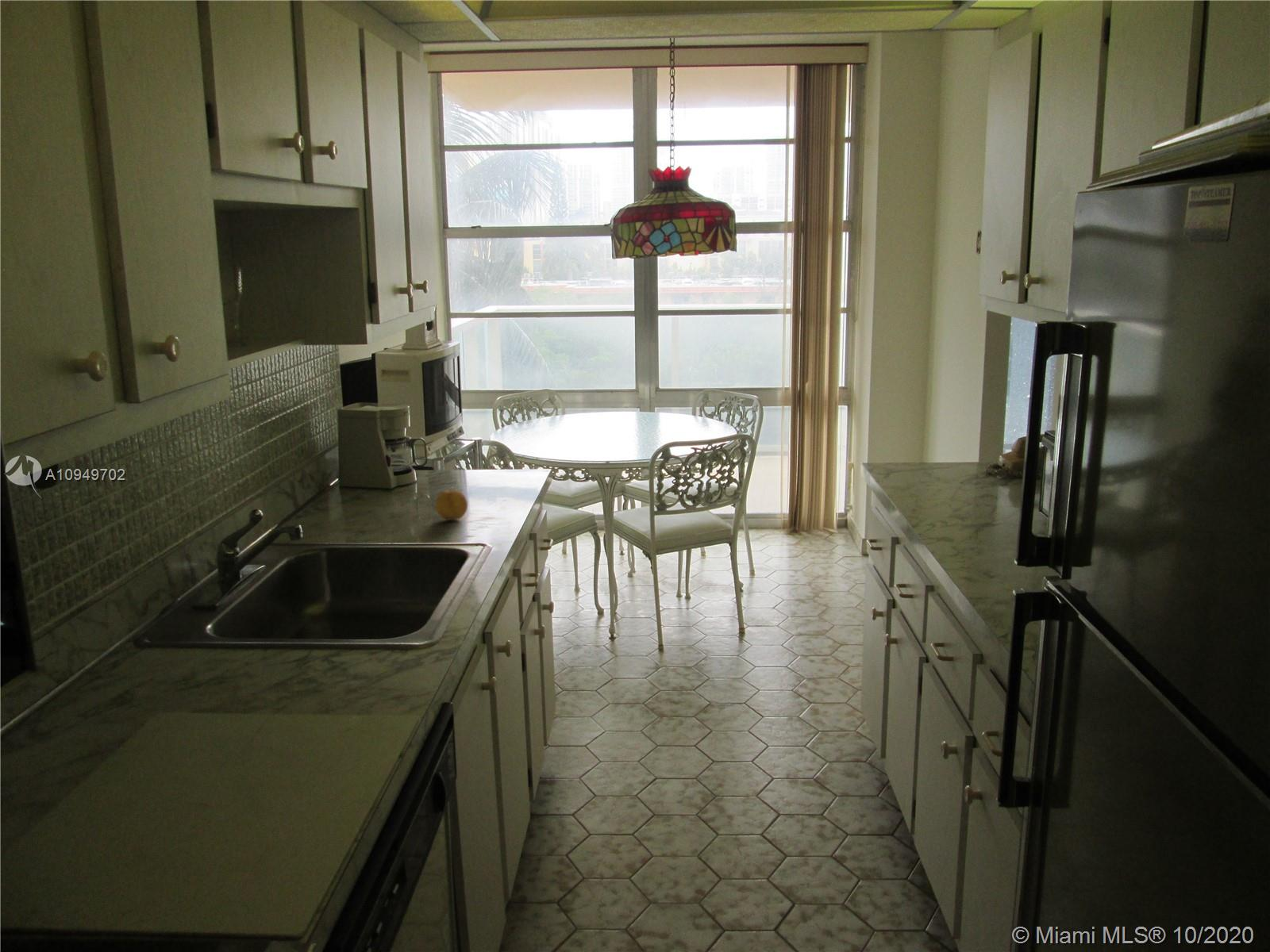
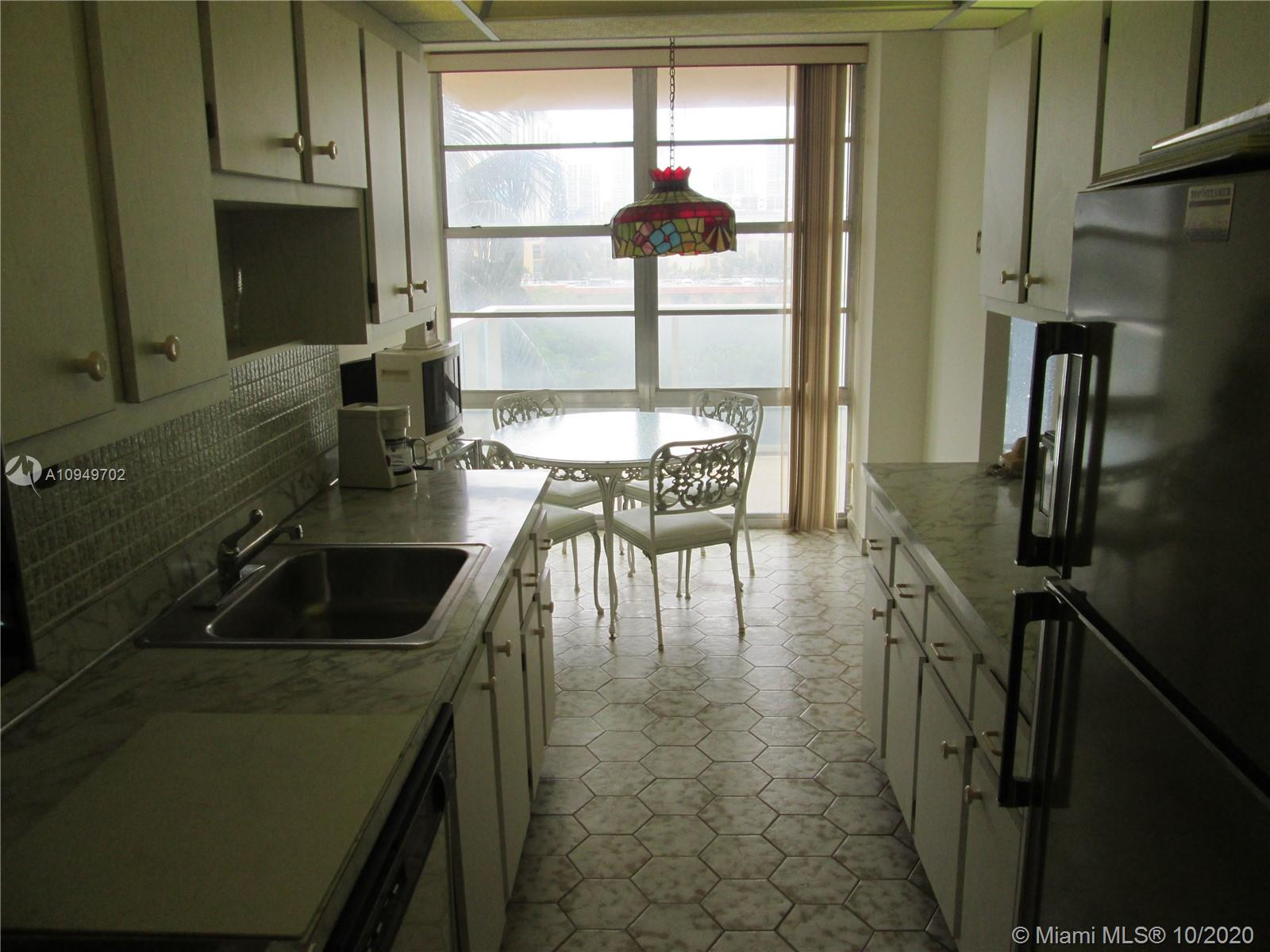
- fruit [434,489,468,520]
